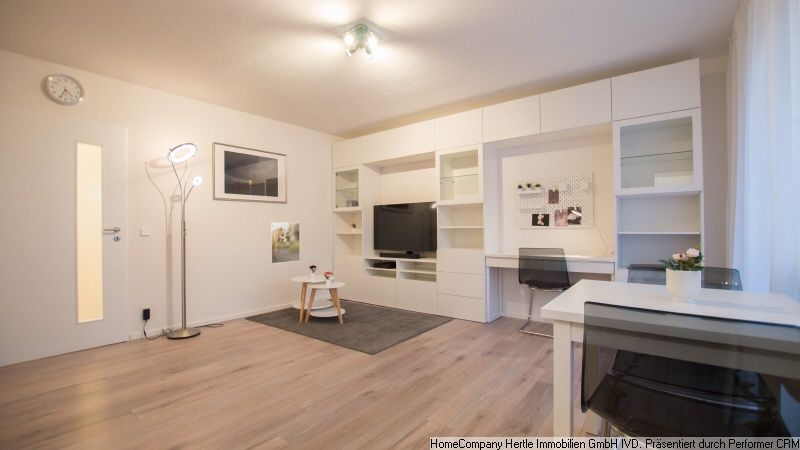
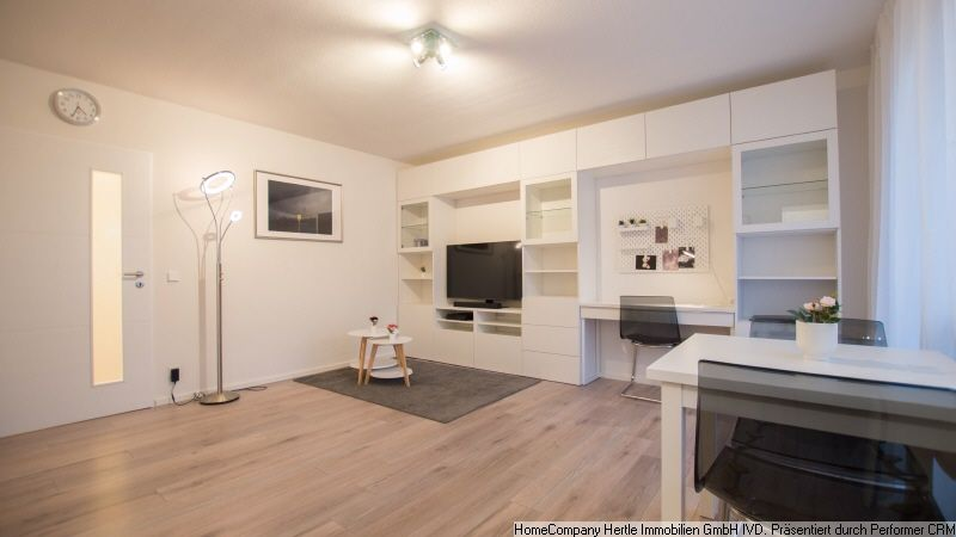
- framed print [269,222,301,265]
